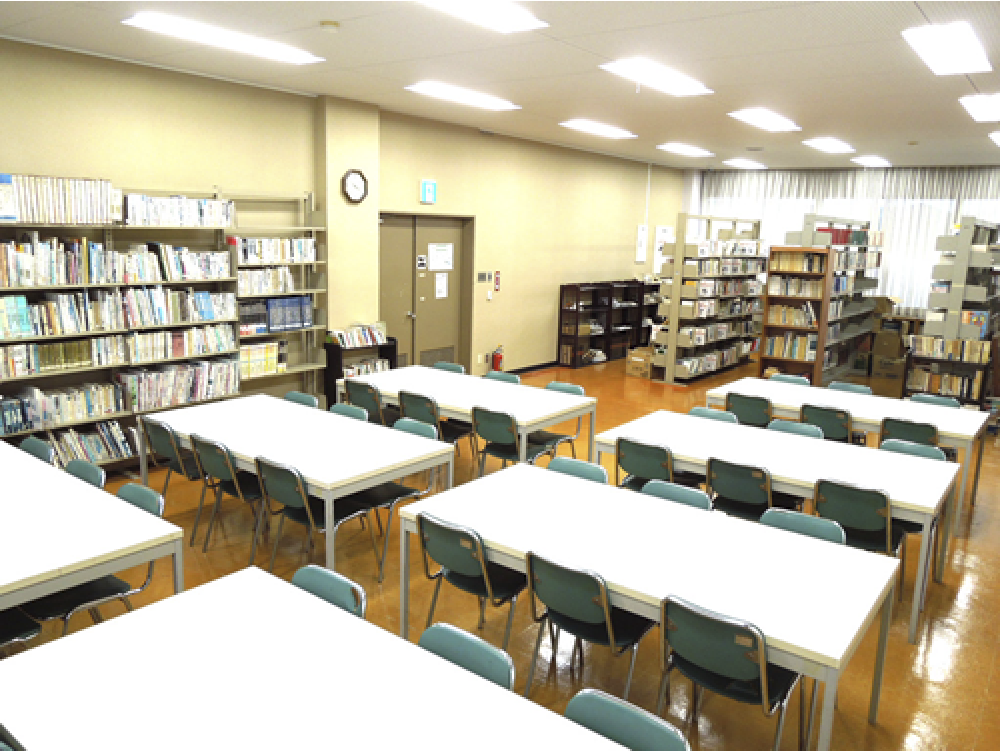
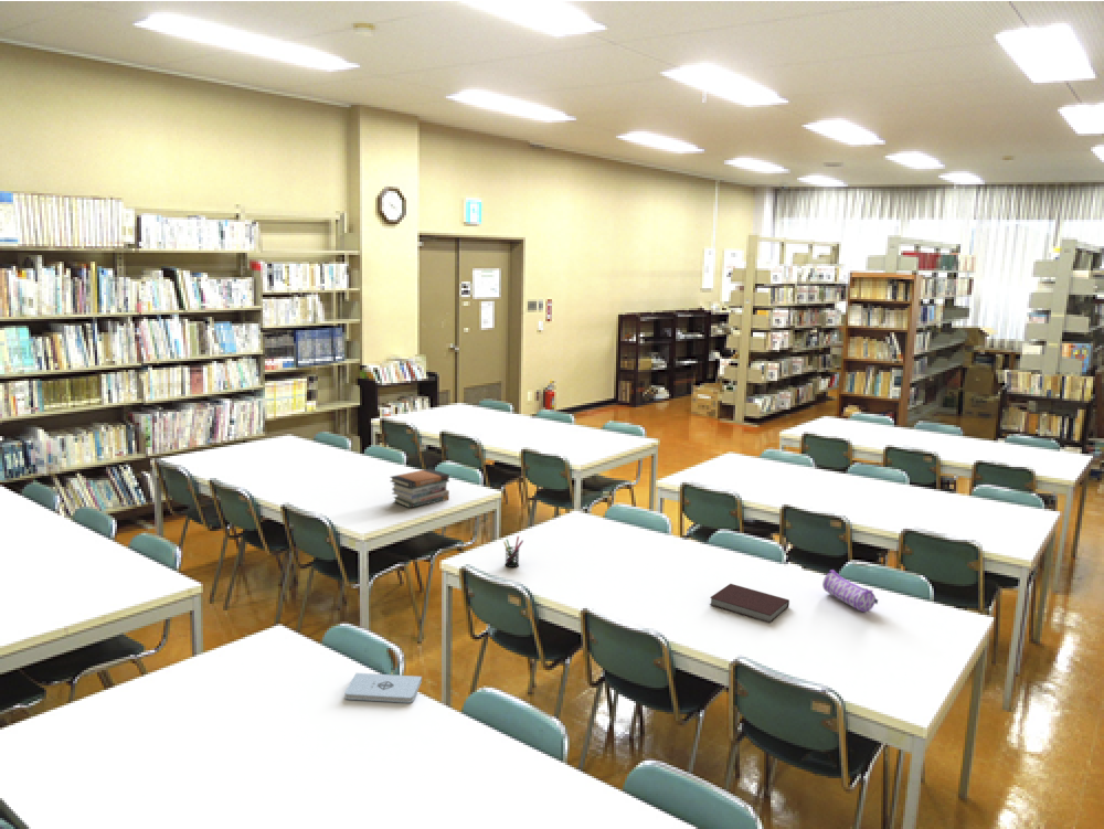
+ notebook [709,583,790,624]
+ notepad [343,672,423,704]
+ book stack [389,468,450,509]
+ pencil case [821,568,879,613]
+ pen holder [502,535,524,568]
